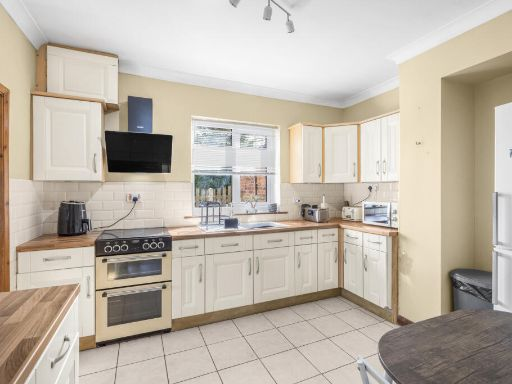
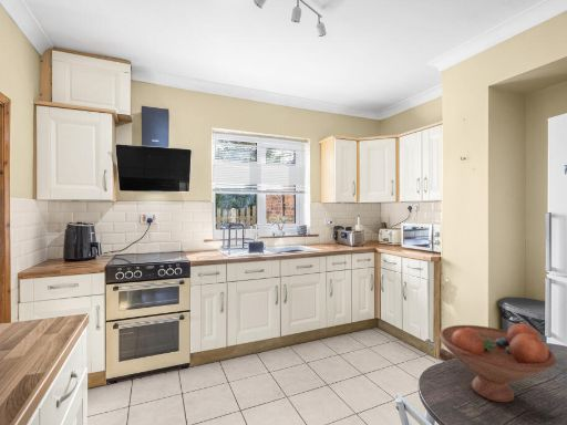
+ fruit bowl [439,322,557,403]
